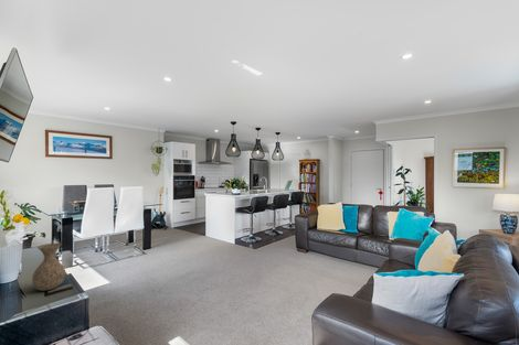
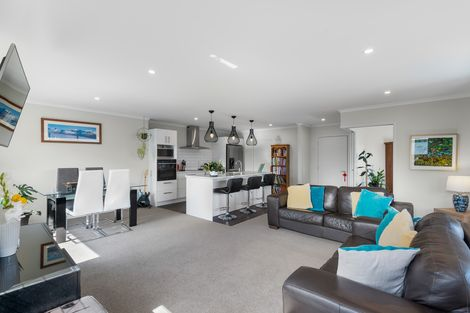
- vase [31,241,66,292]
